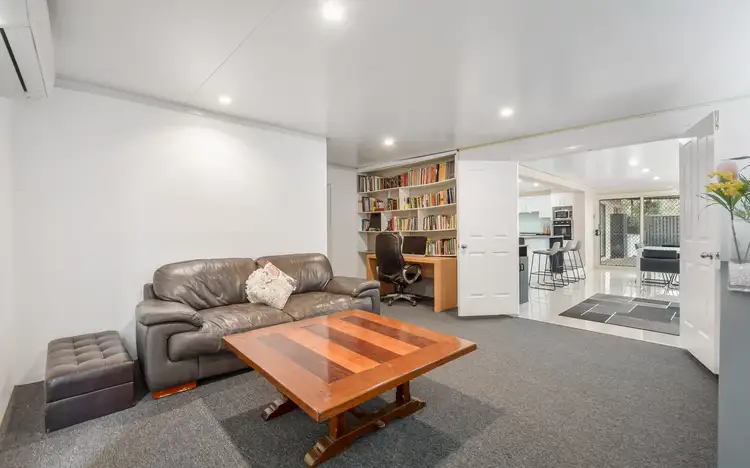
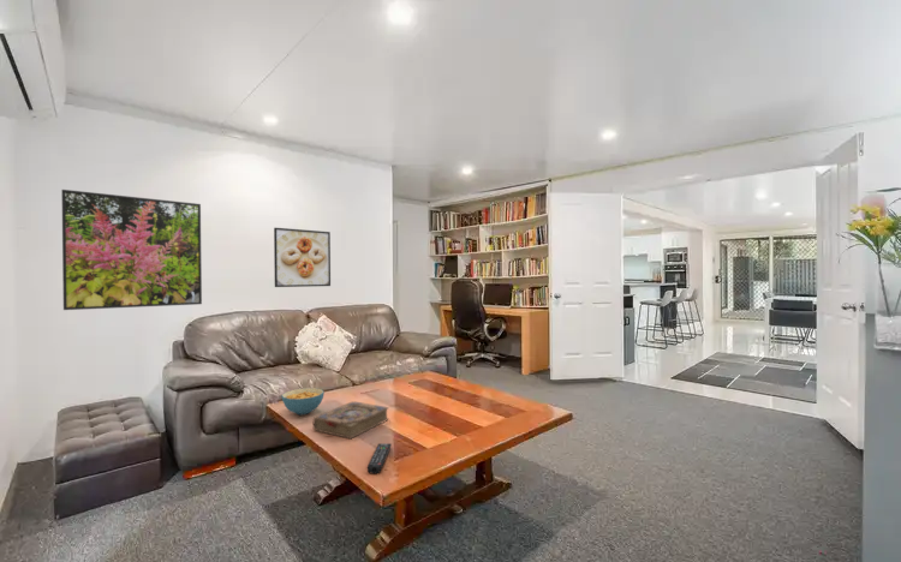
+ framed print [273,227,332,288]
+ remote control [366,442,393,474]
+ book [312,400,389,440]
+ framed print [60,189,203,311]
+ cereal bowl [281,387,326,415]
